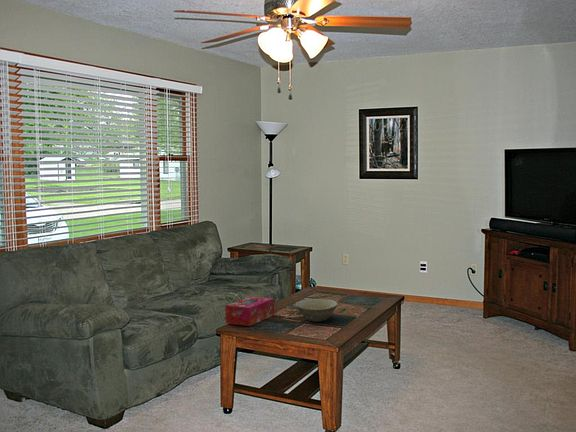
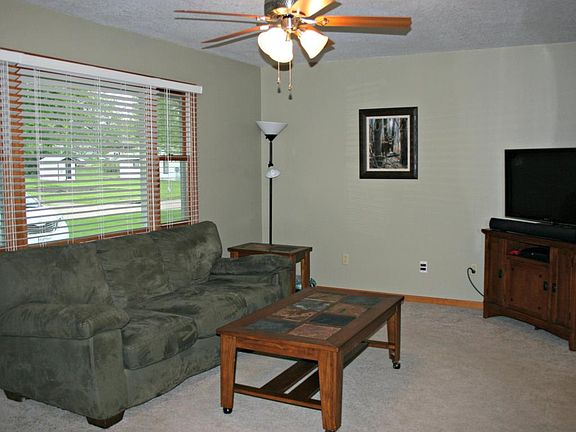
- tissue box [224,296,275,327]
- bowl [295,298,338,323]
